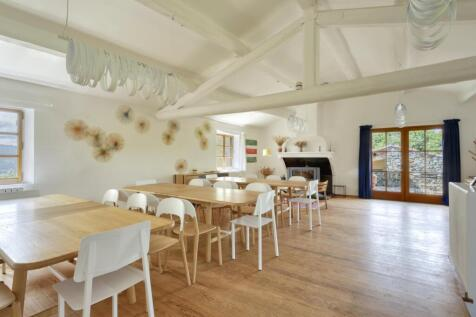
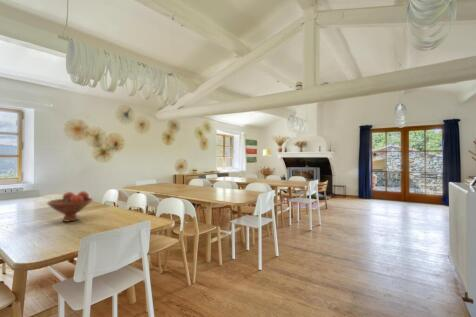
+ fruit bowl [46,190,94,223]
